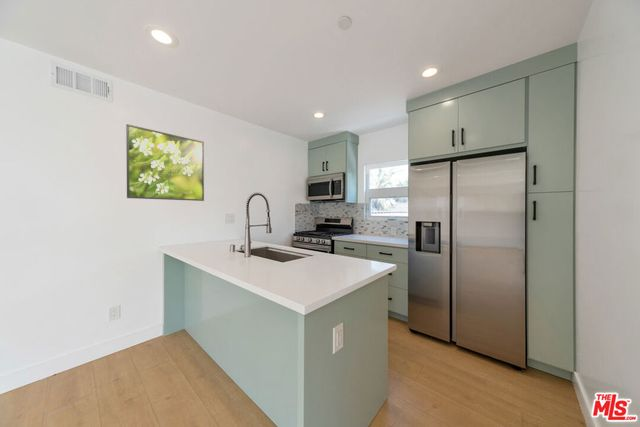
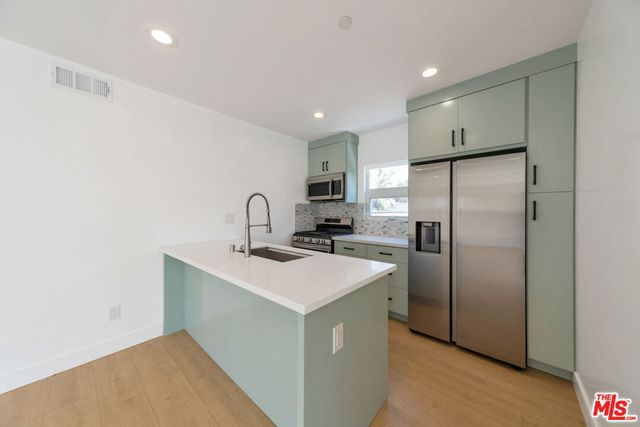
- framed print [125,123,205,202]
